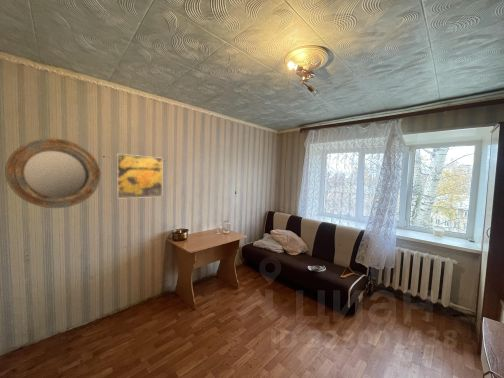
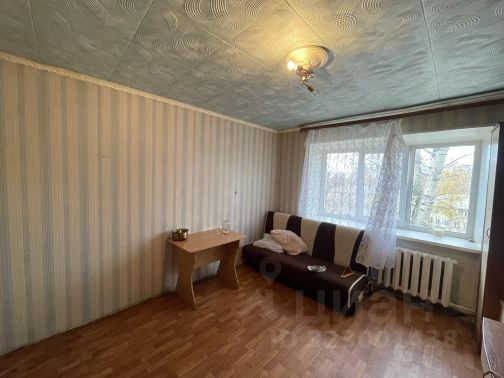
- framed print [115,153,164,199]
- home mirror [4,137,102,209]
